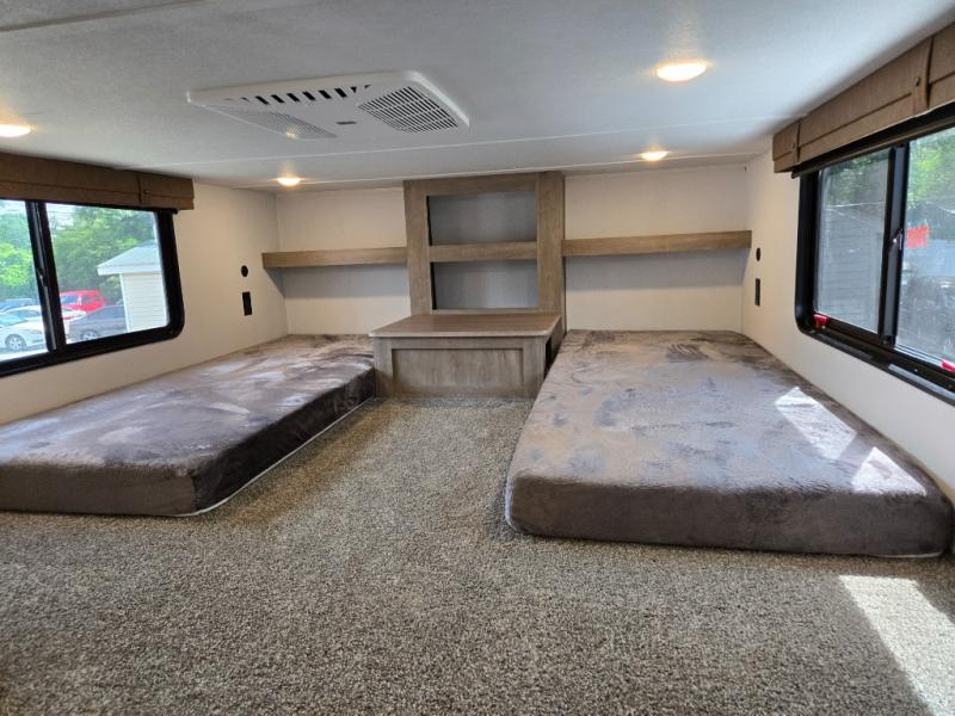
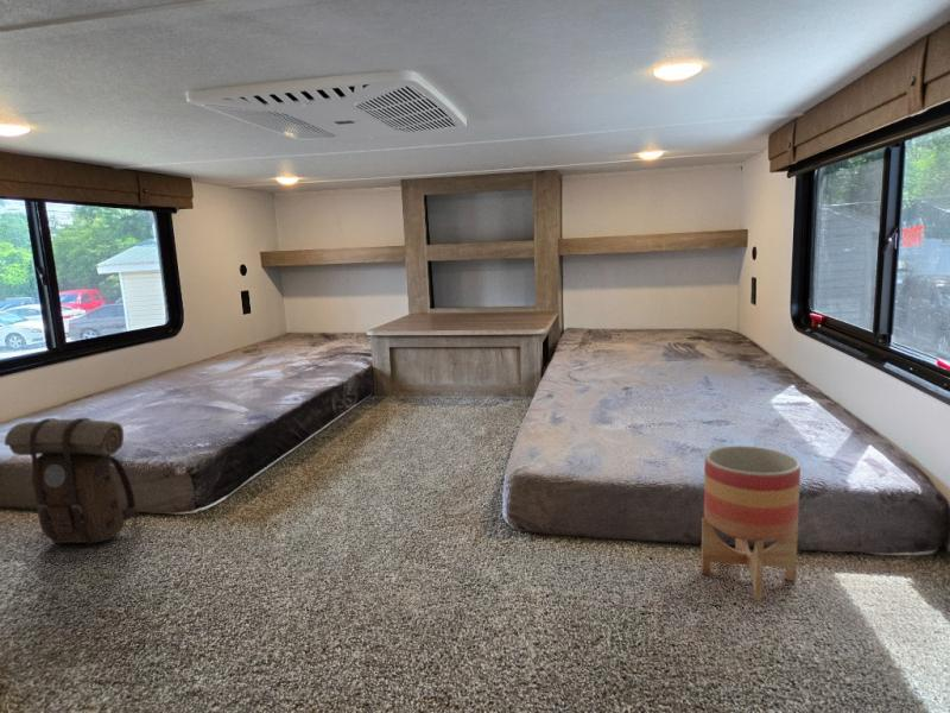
+ planter [701,444,802,601]
+ backpack [4,417,140,545]
